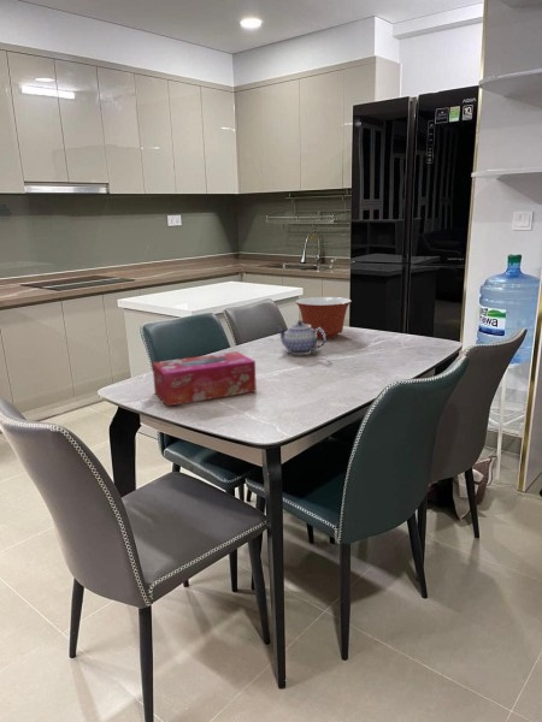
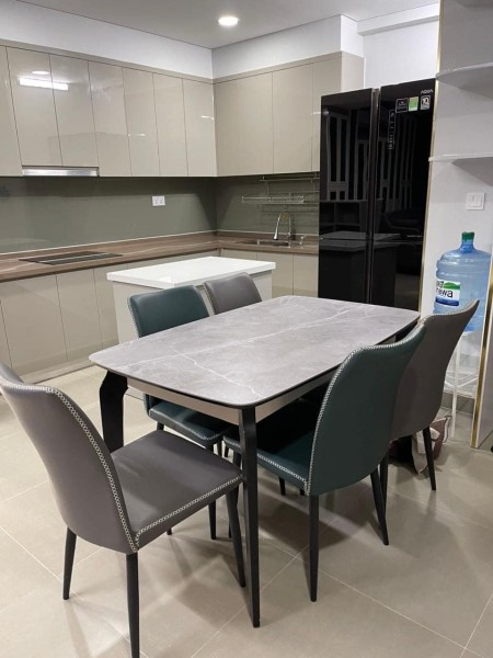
- mixing bowl [294,296,353,339]
- tissue box [152,350,258,408]
- teapot [275,319,326,356]
